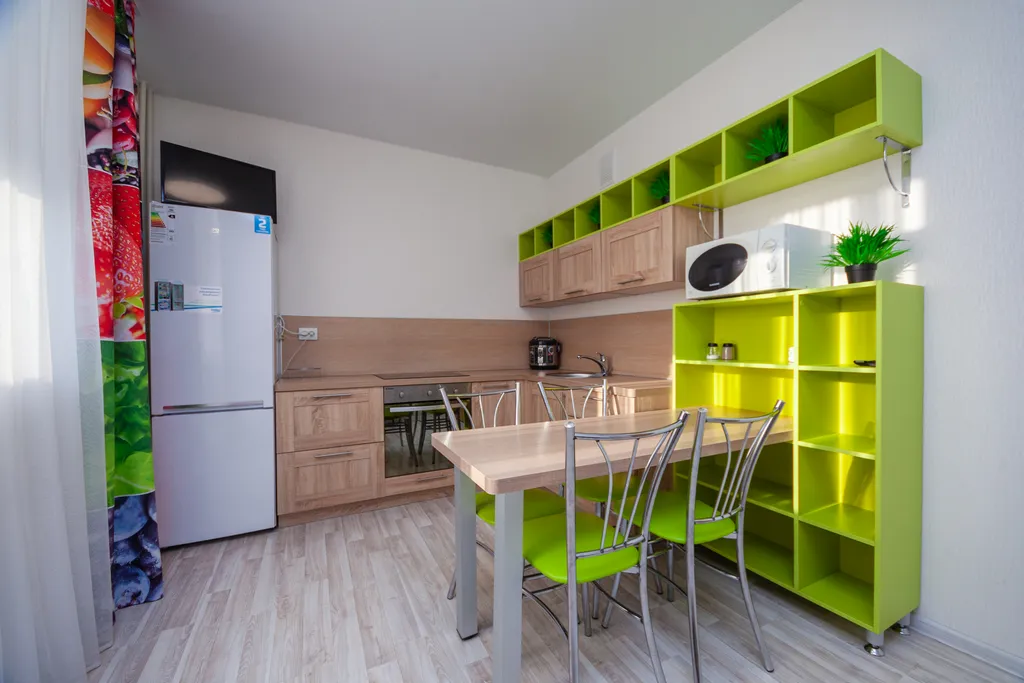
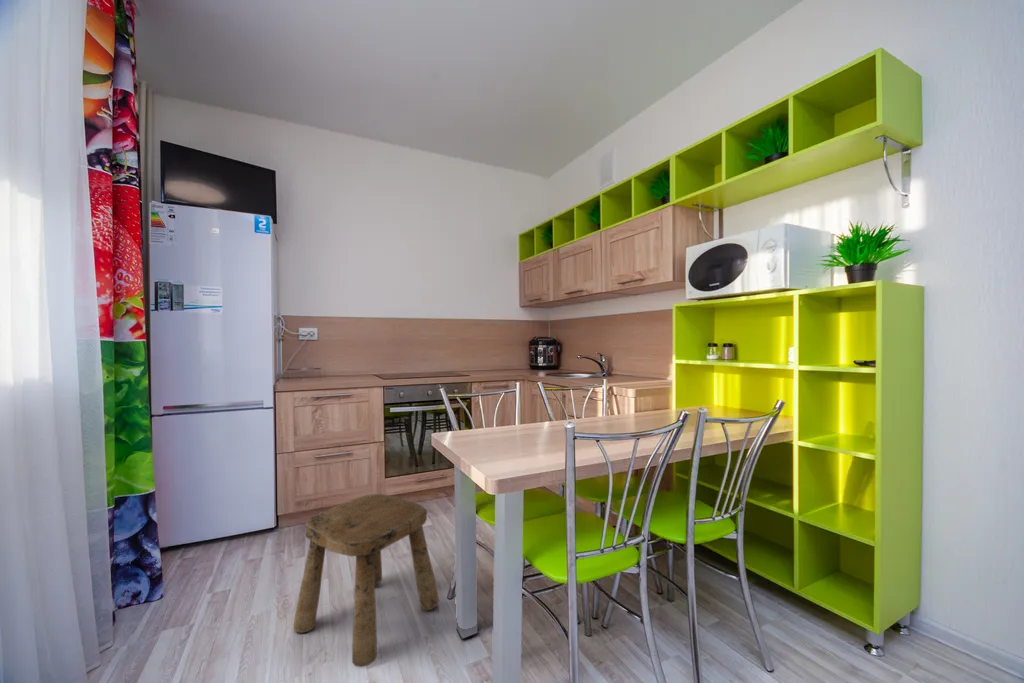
+ stool [292,493,440,668]
